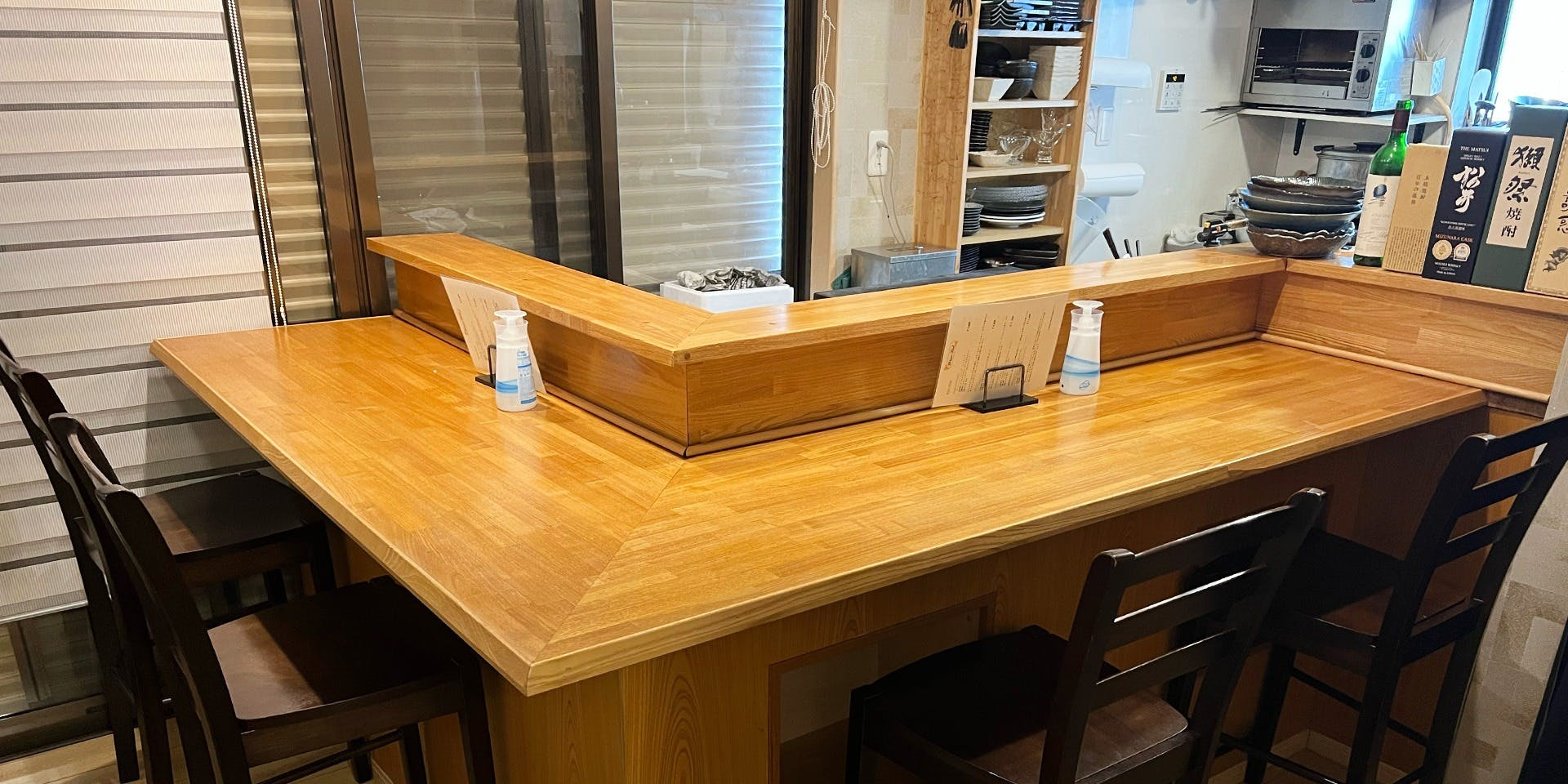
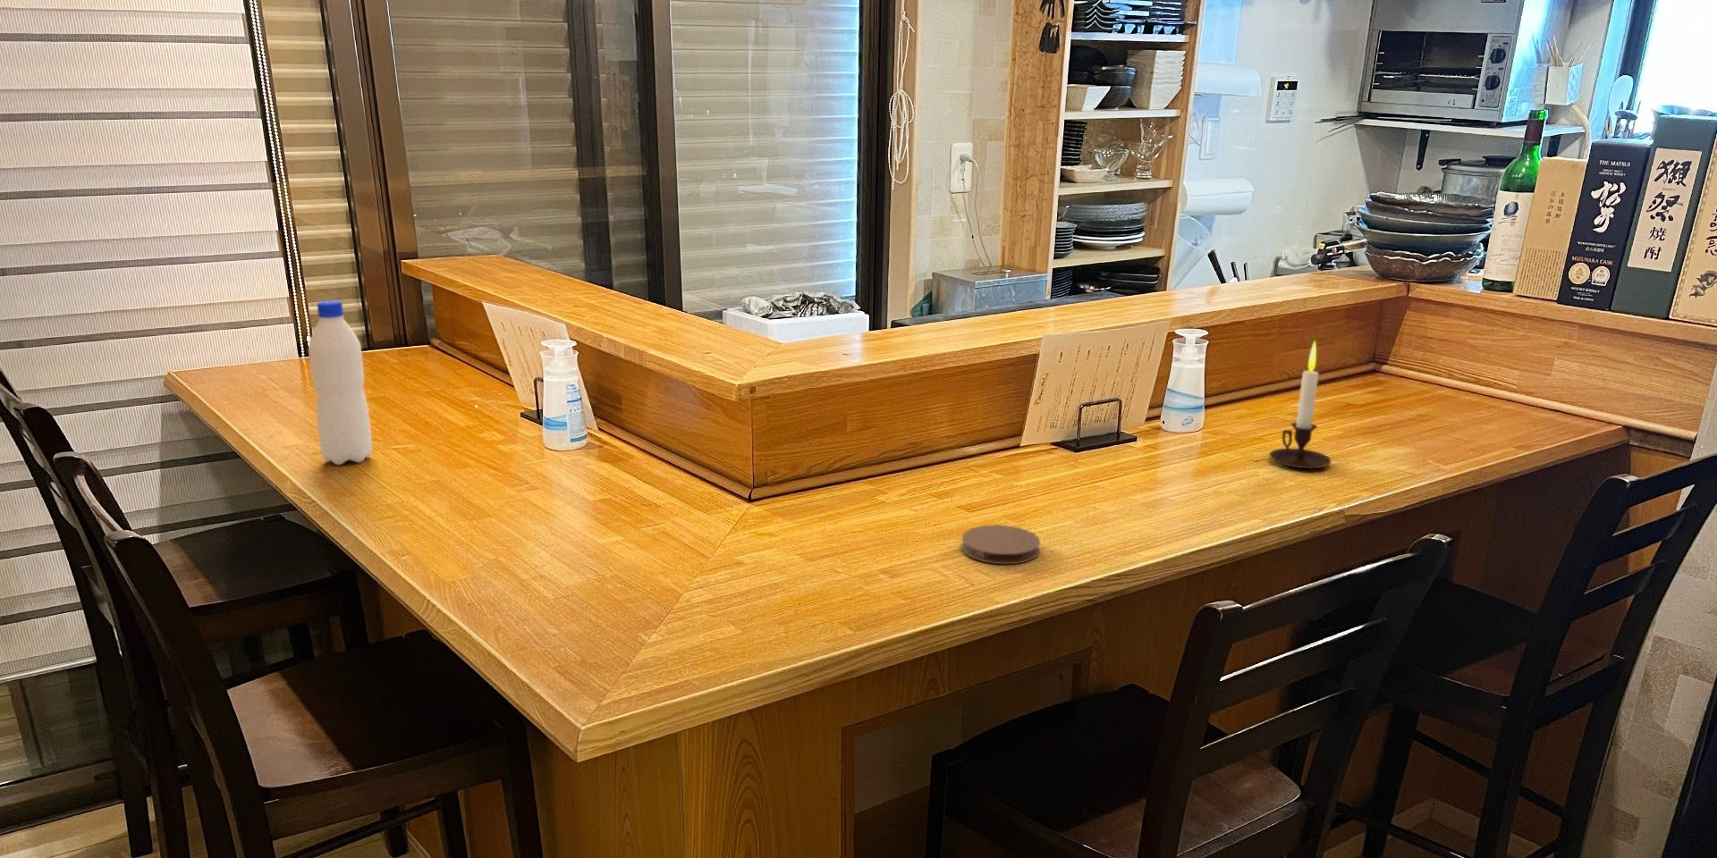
+ candle [1268,339,1333,469]
+ water bottle [308,300,373,465]
+ coaster [960,524,1041,565]
